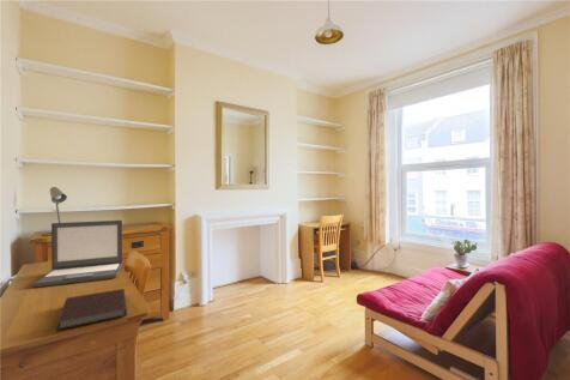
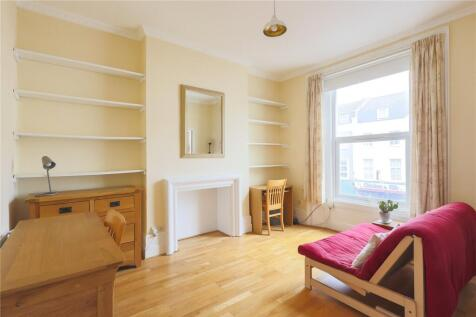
- laptop [31,219,123,289]
- notebook [55,288,128,332]
